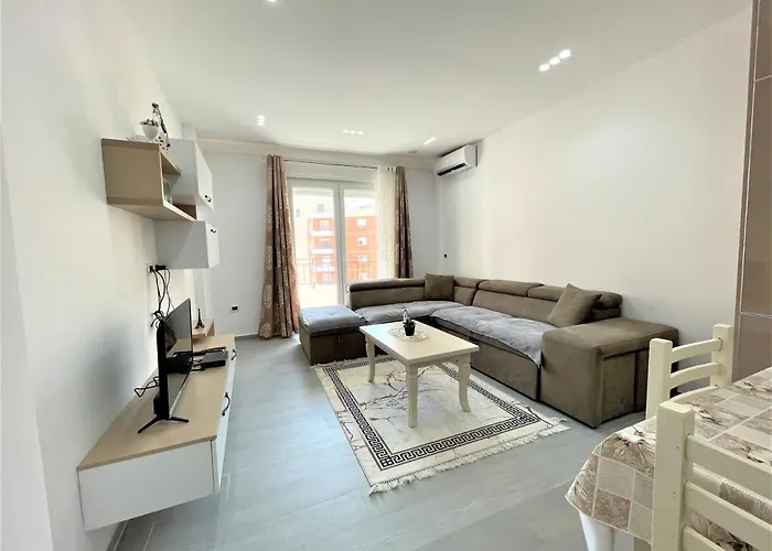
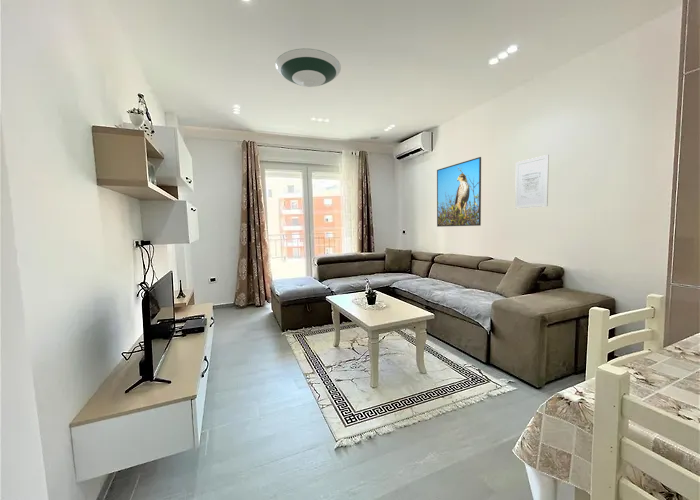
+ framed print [436,156,482,228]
+ wall art [514,154,550,210]
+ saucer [274,47,342,88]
